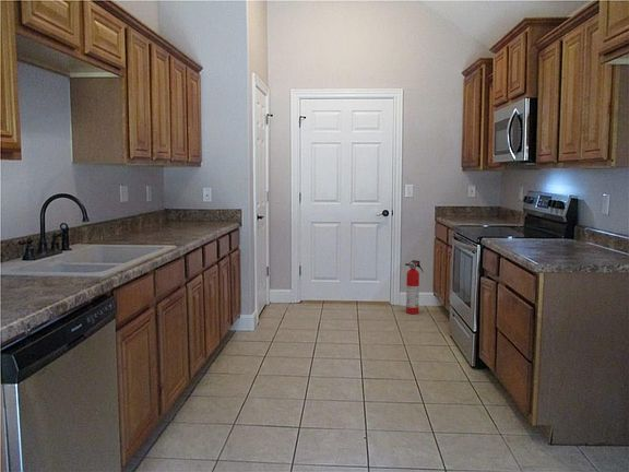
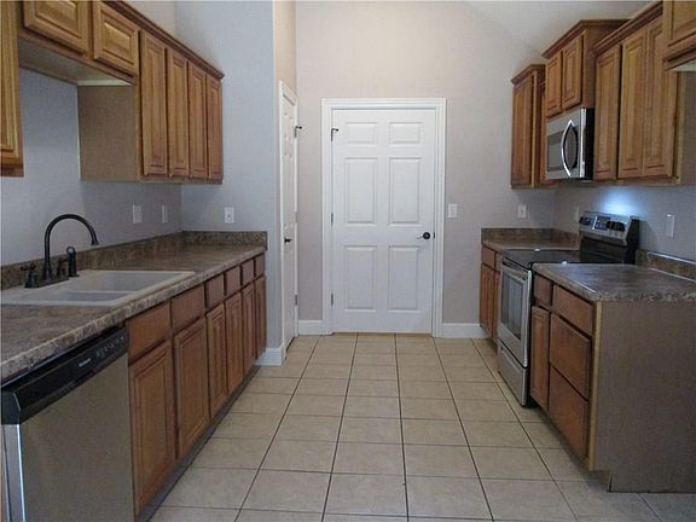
- fire extinguisher [404,259,424,315]
